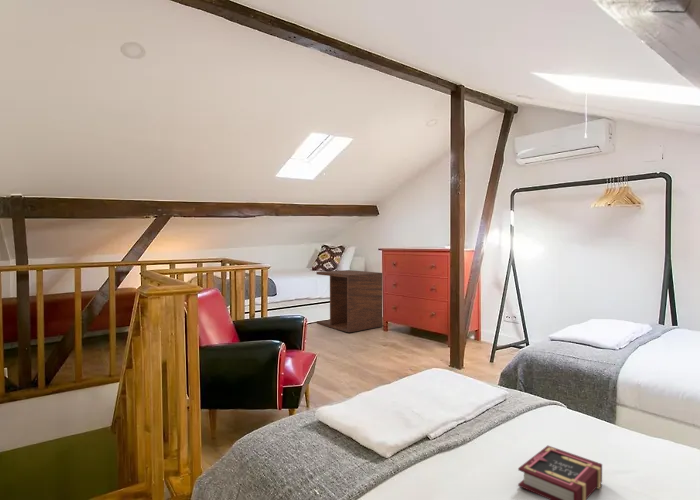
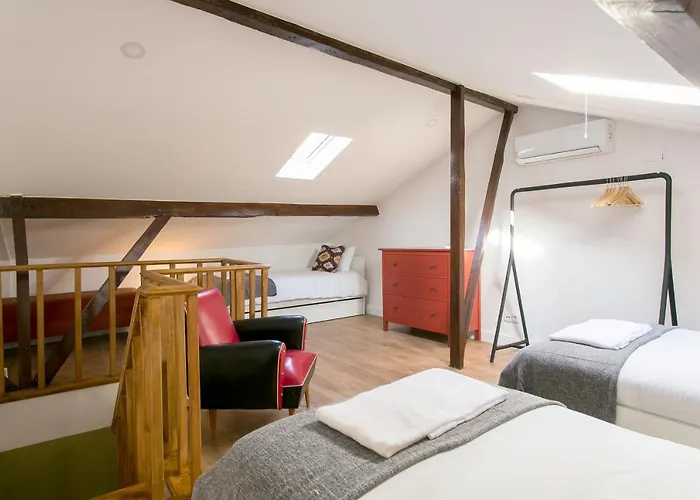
- side table [316,269,384,333]
- book [517,445,603,500]
